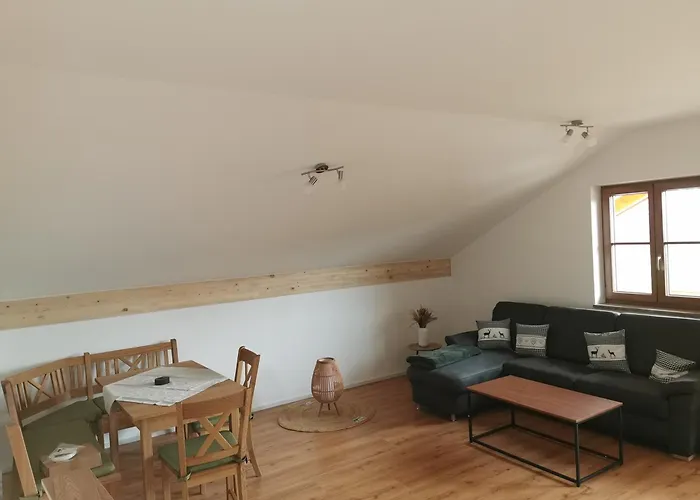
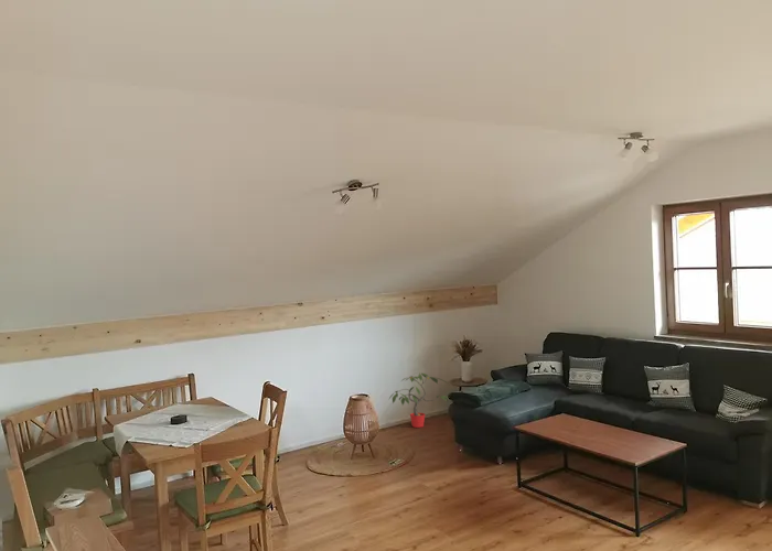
+ potted plant [388,371,449,429]
